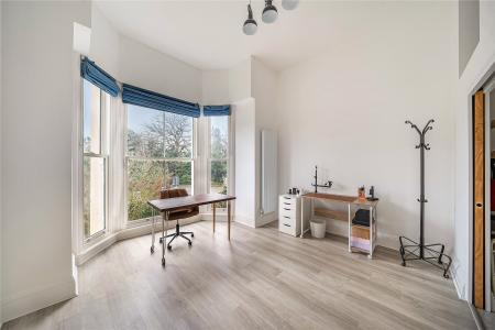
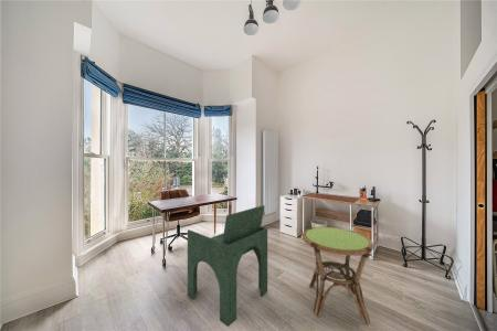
+ side table [300,226,374,325]
+ armchair [187,204,268,328]
